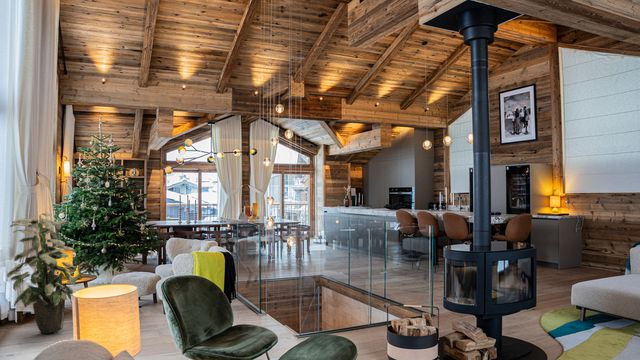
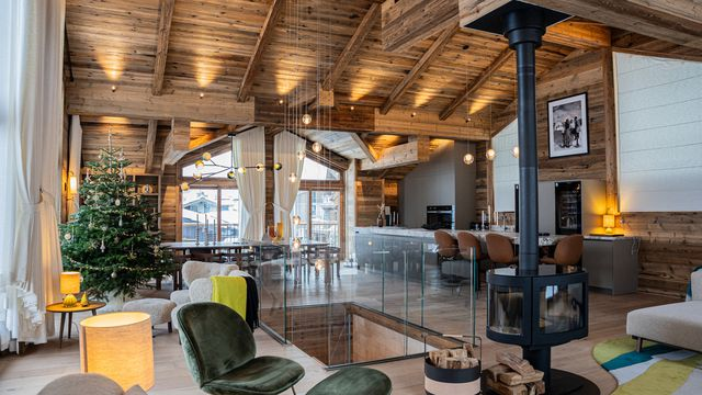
- indoor plant [6,212,82,334]
